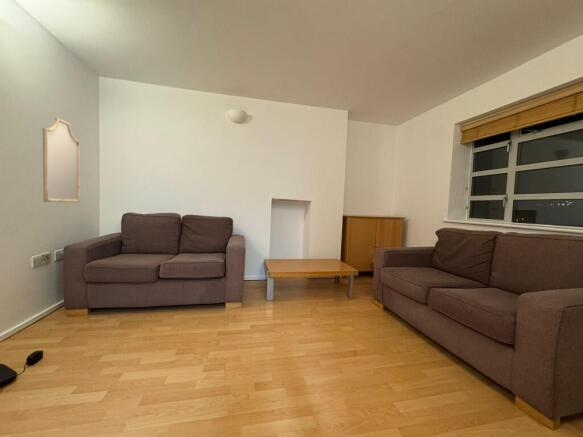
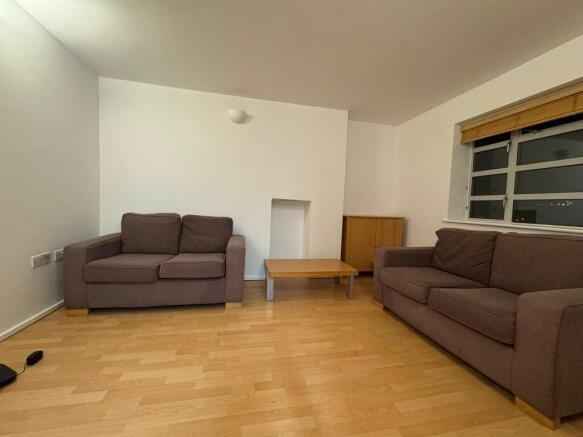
- home mirror [42,116,81,203]
